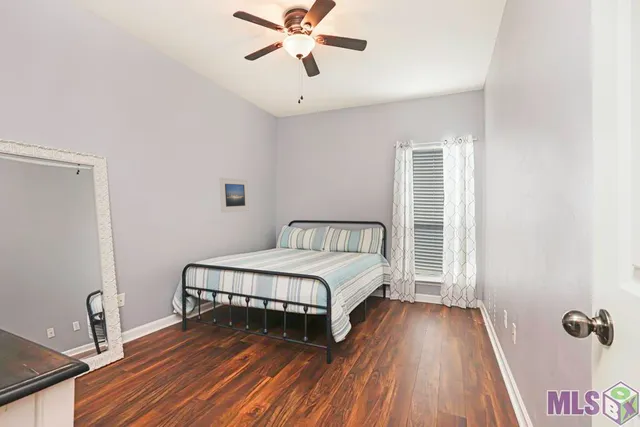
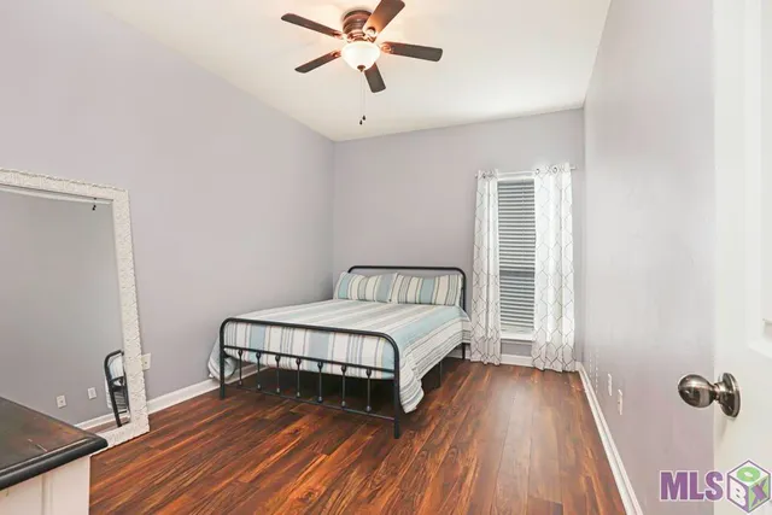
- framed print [219,177,250,214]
